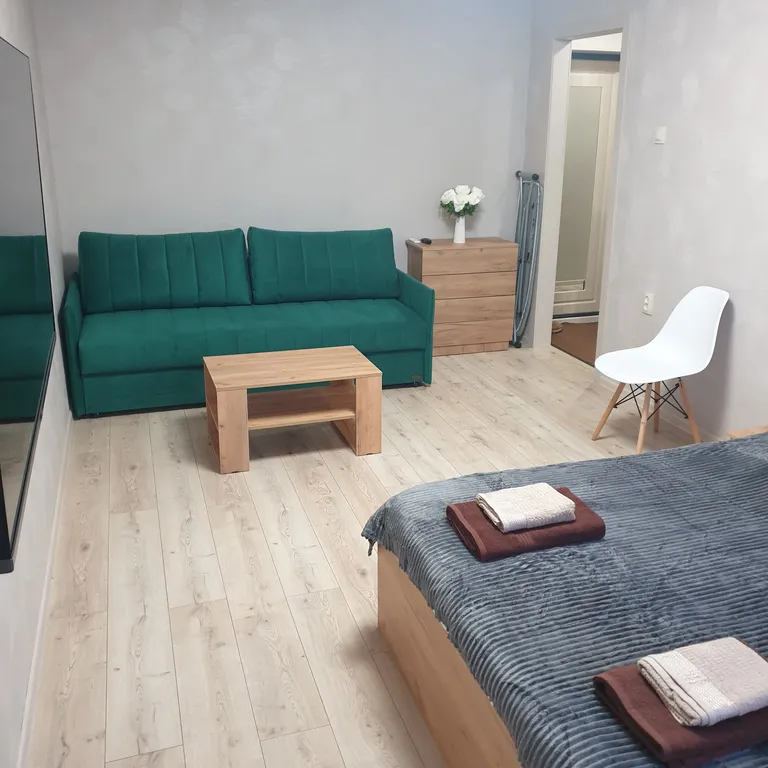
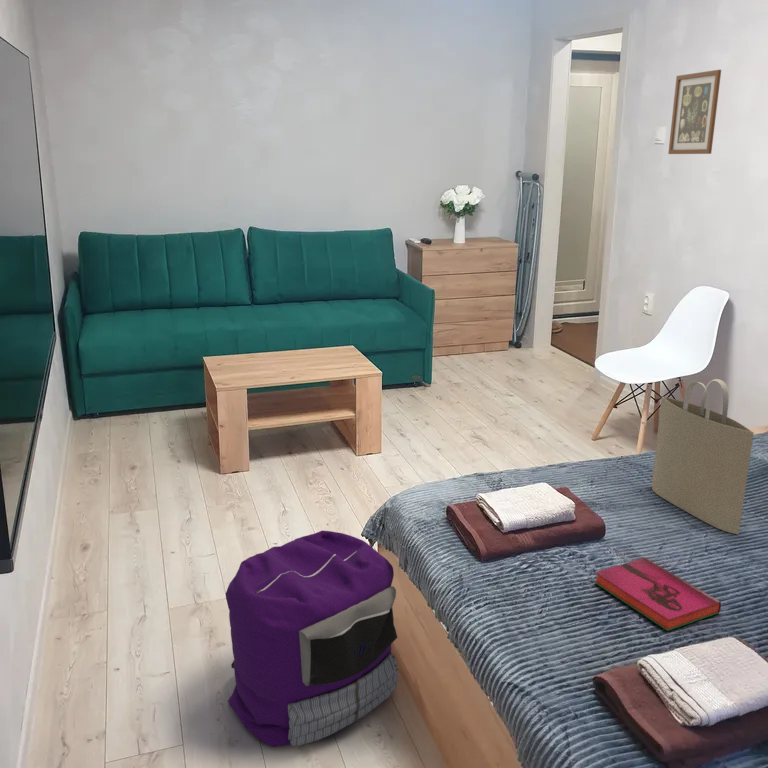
+ wall art [667,69,722,155]
+ backpack [225,530,399,748]
+ hardback book [593,557,722,632]
+ tote bag [651,378,754,536]
